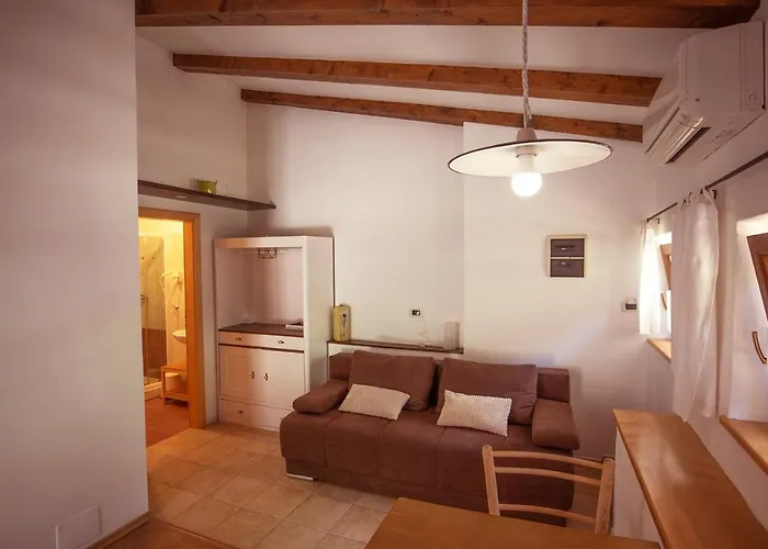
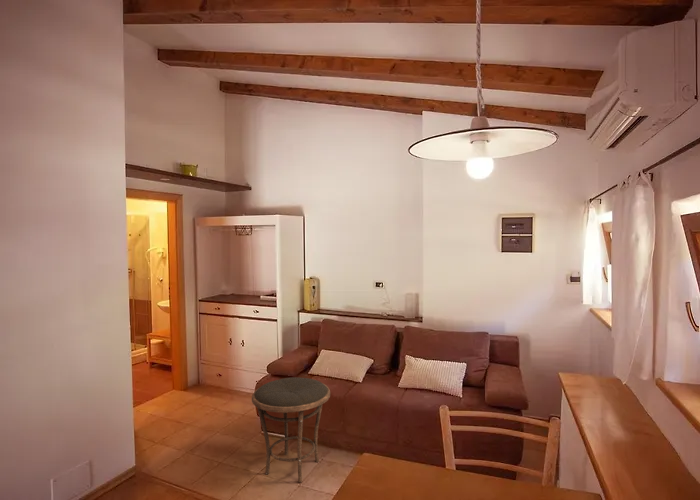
+ side table [251,376,331,483]
